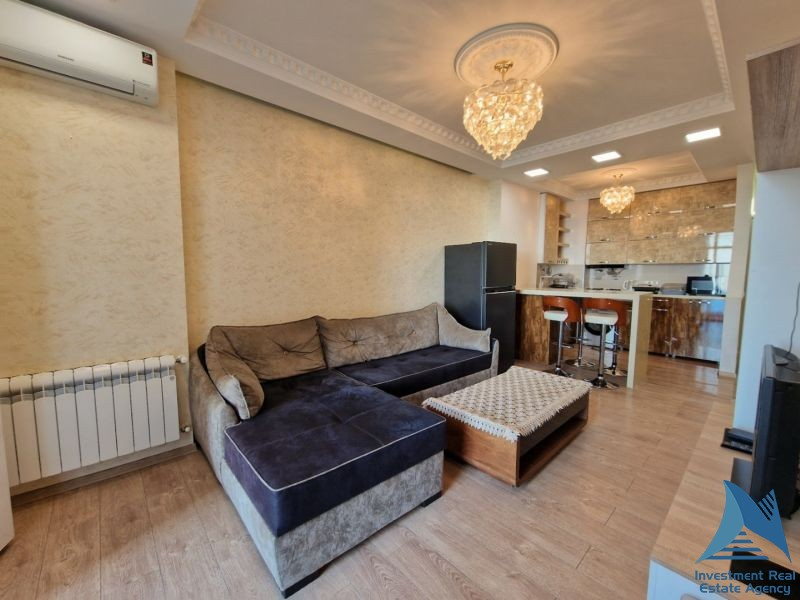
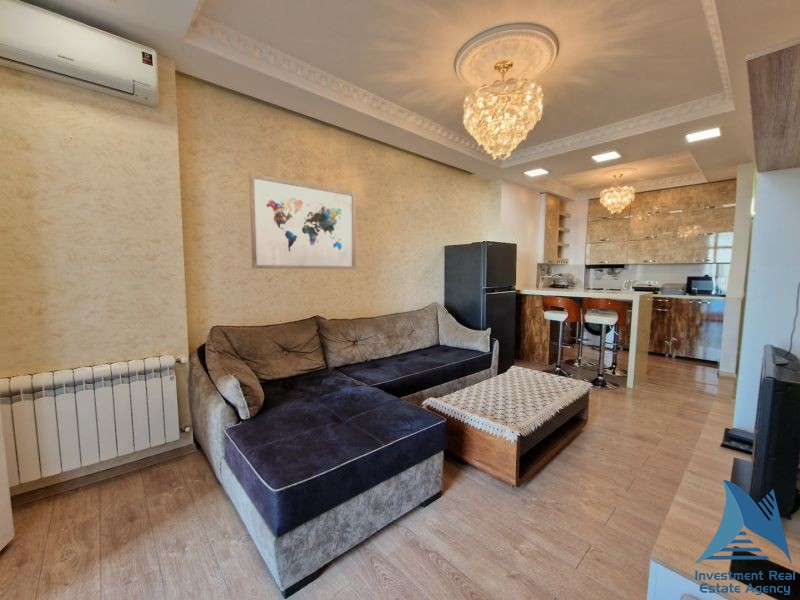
+ wall art [248,172,357,270]
